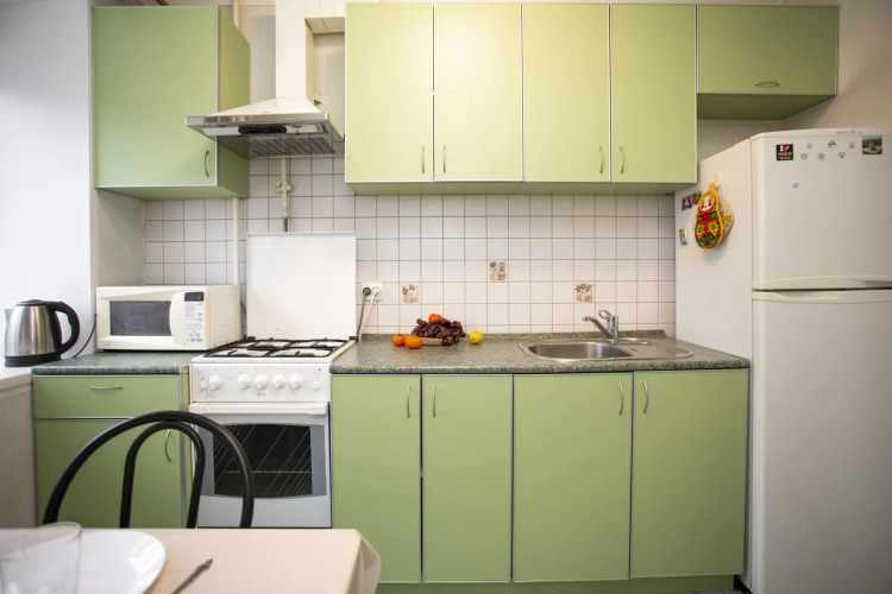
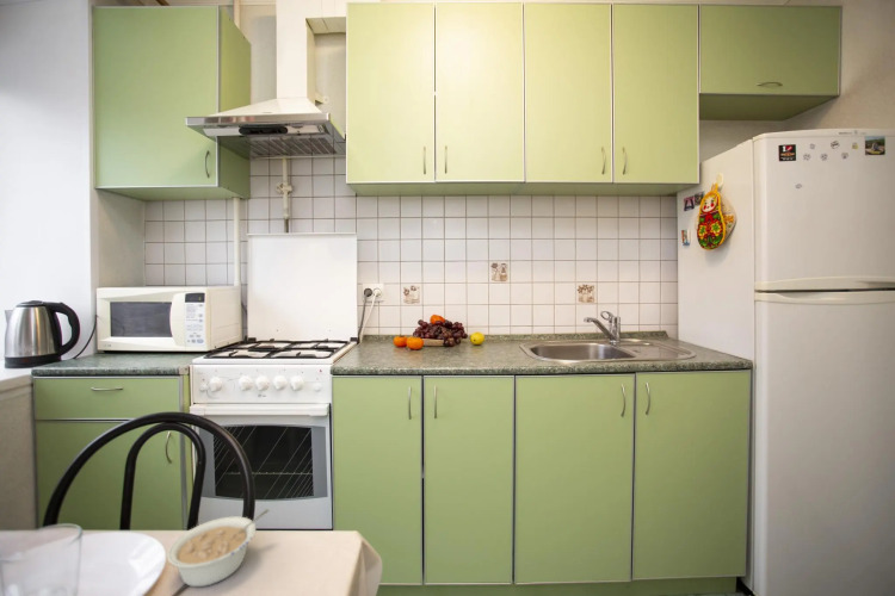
+ legume [166,508,271,588]
